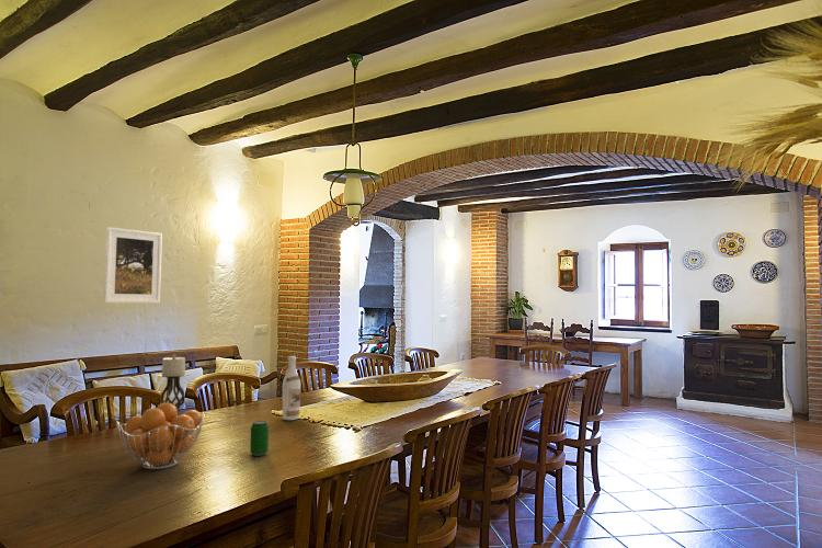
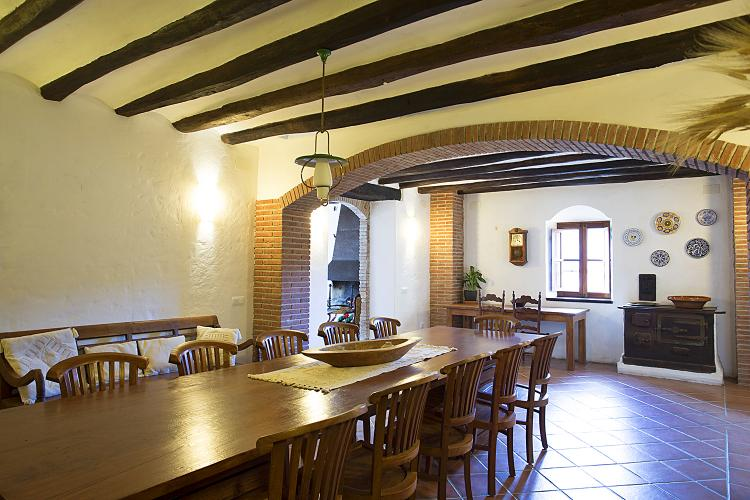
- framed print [103,226,163,304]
- wine bottle [282,355,301,421]
- beverage can [249,420,270,457]
- fruit basket [116,402,205,470]
- candle holder [156,354,191,415]
